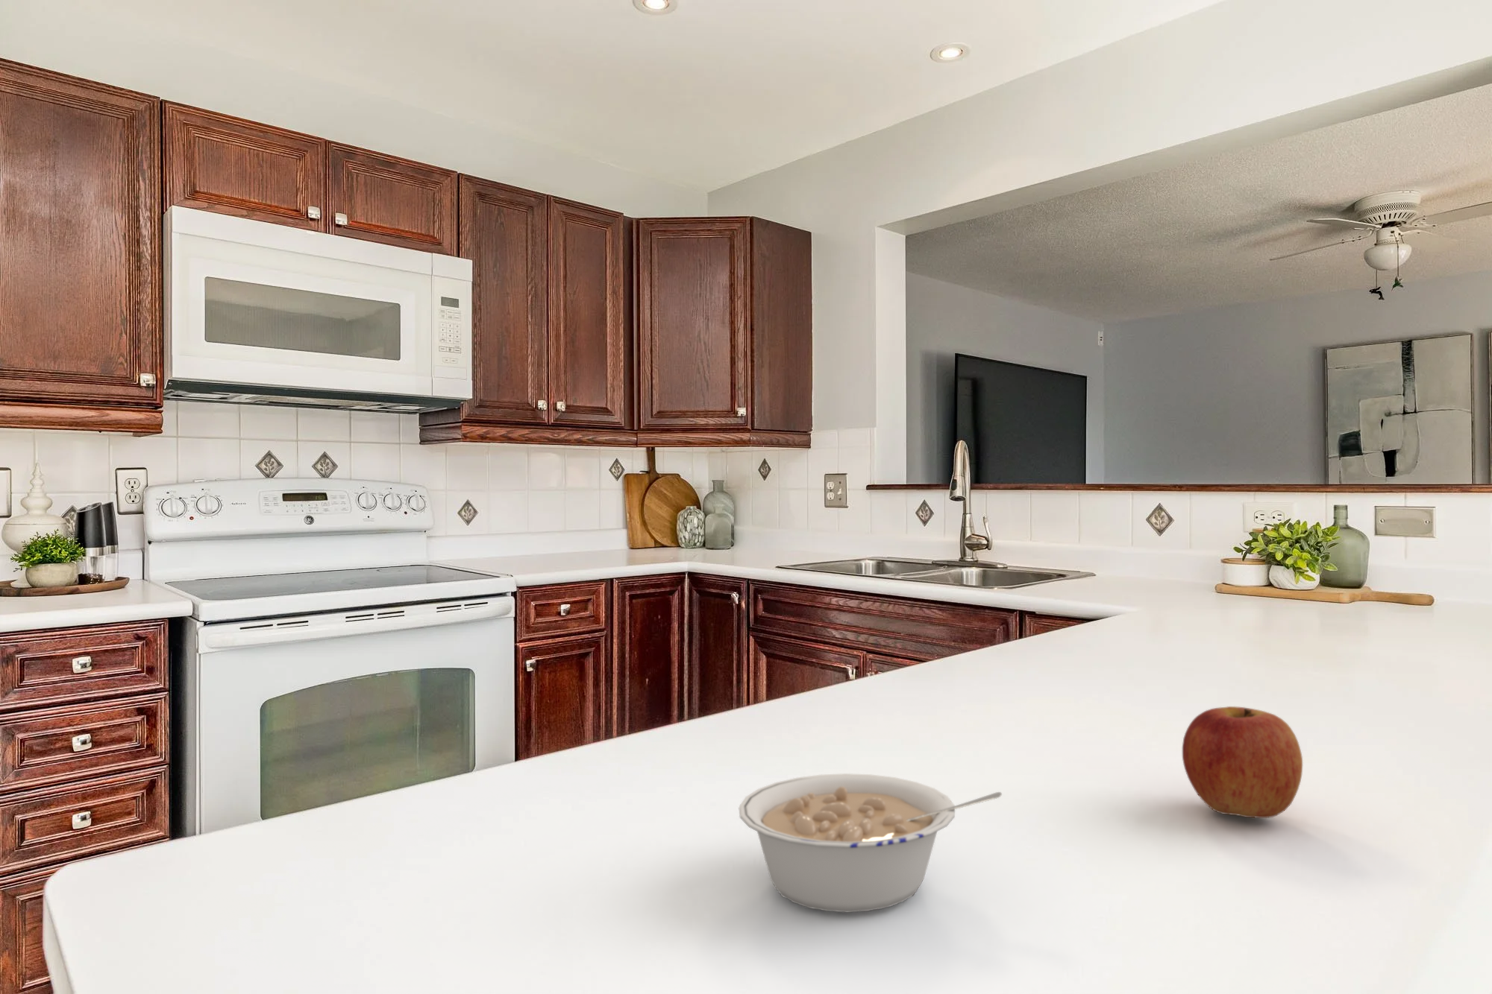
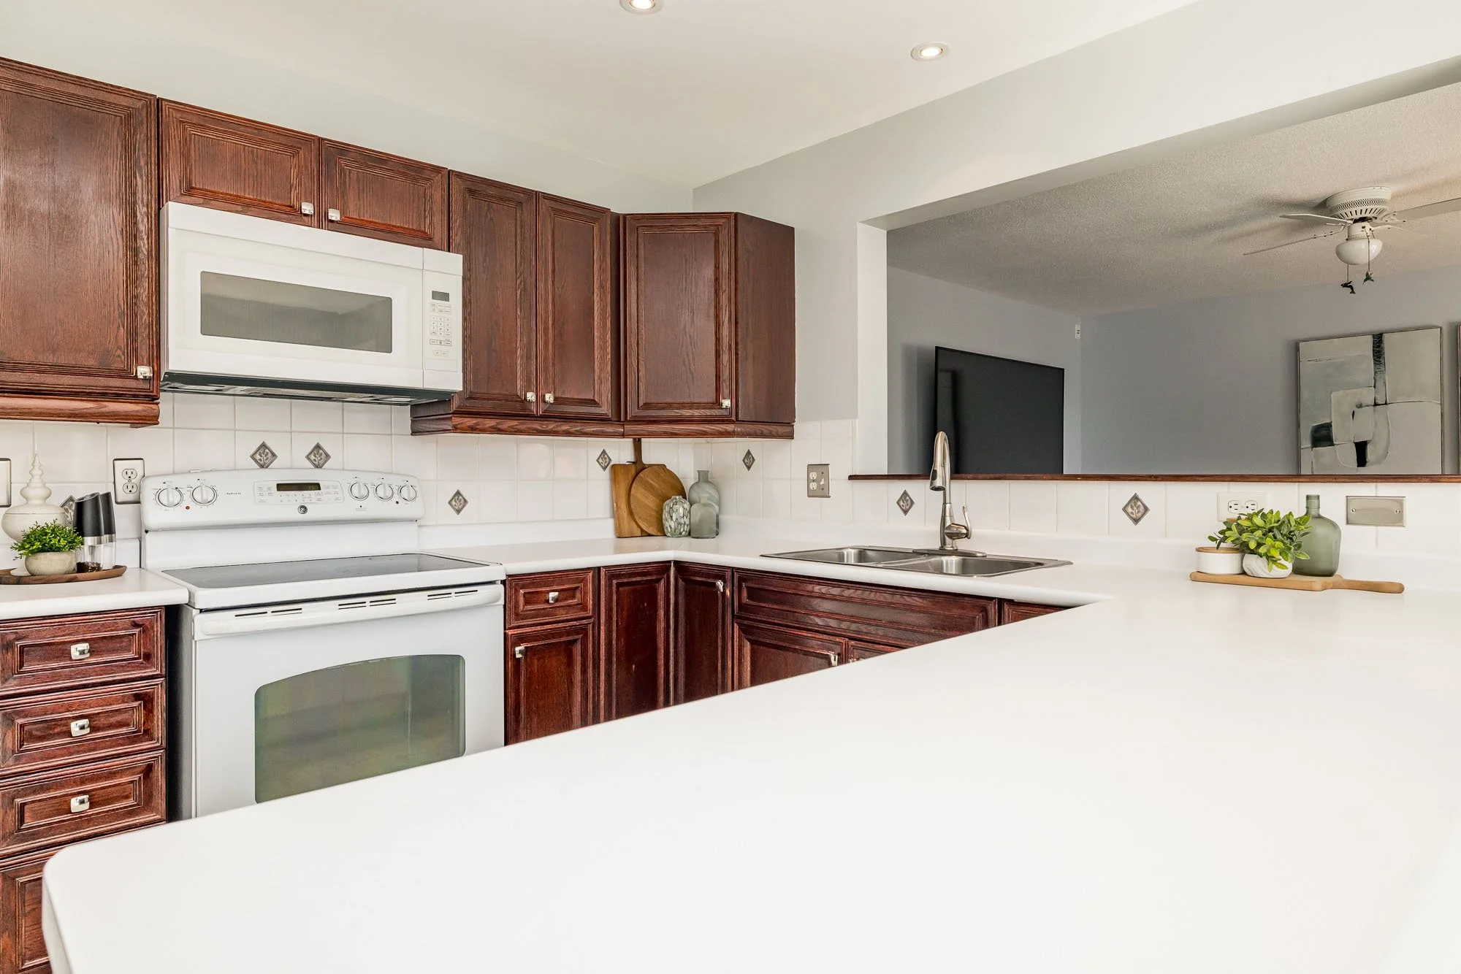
- apple [1181,706,1303,819]
- legume [738,773,1002,913]
